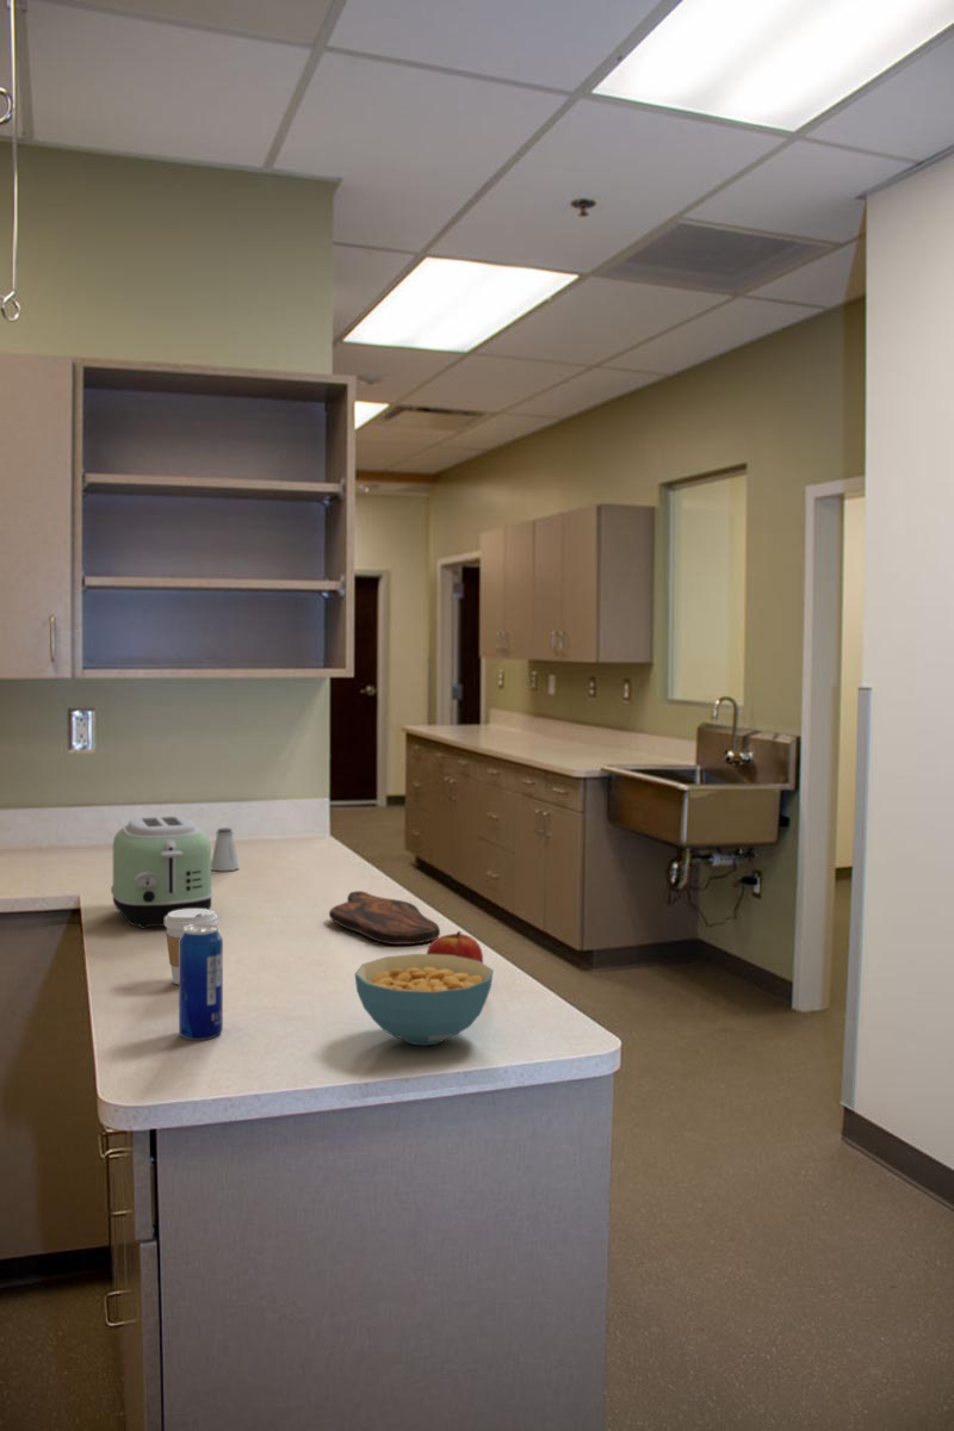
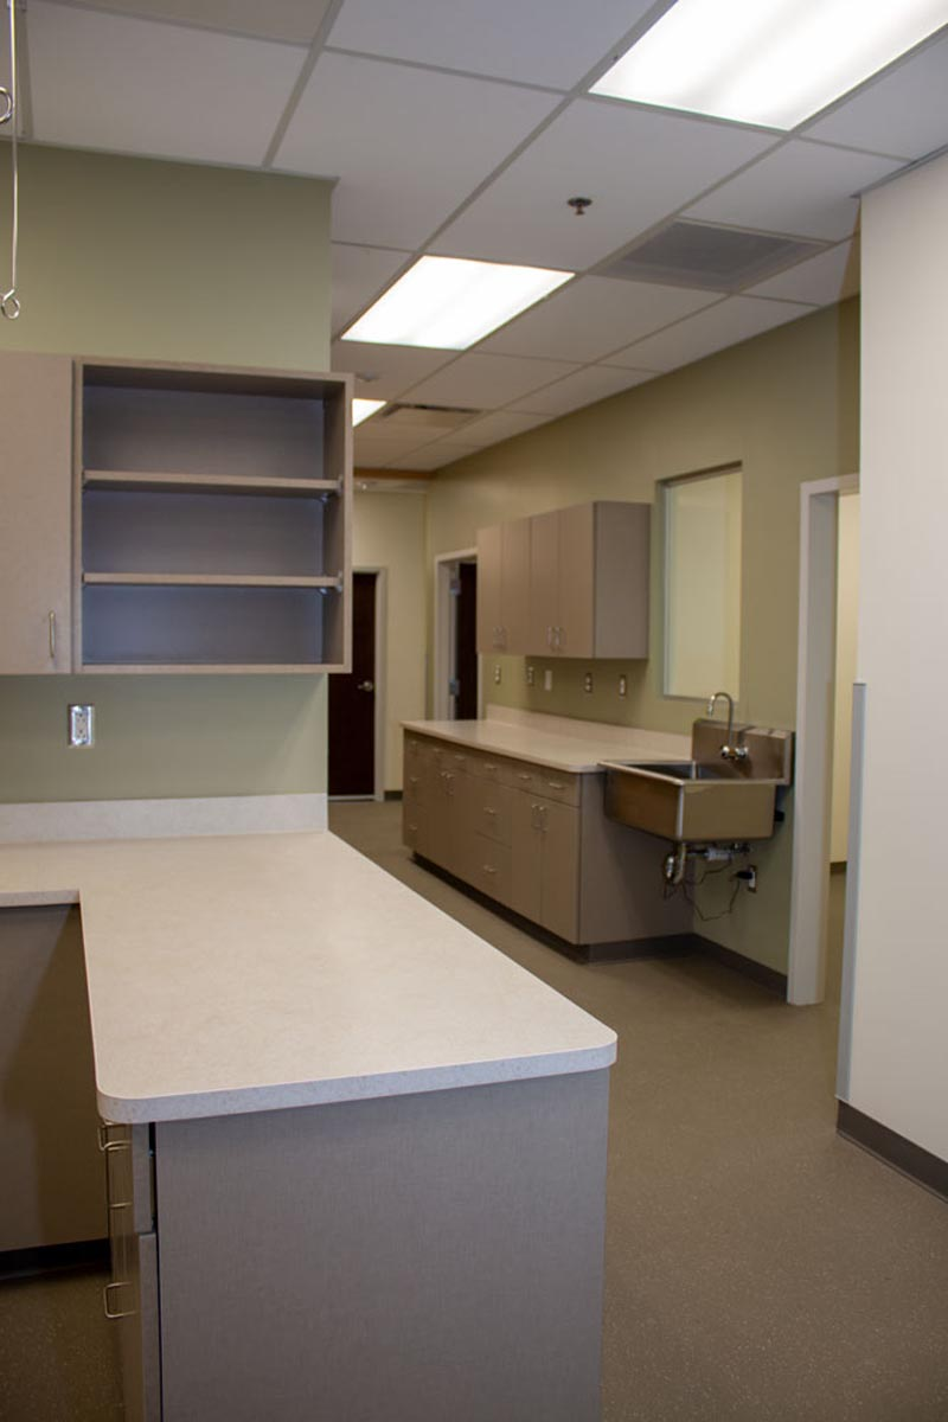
- toaster [110,814,215,929]
- cutting board [328,890,441,946]
- beverage can [178,924,224,1041]
- saltshaker [211,826,241,872]
- cereal bowl [354,953,495,1047]
- coffee cup [163,909,219,986]
- apple [426,930,484,964]
